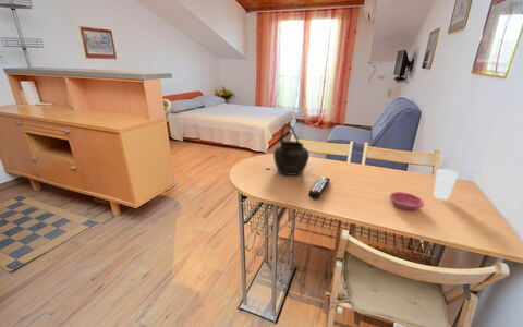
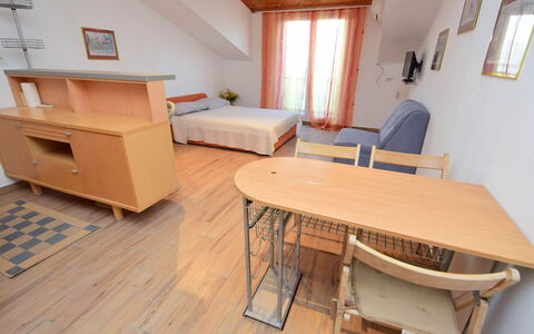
- saucer [388,191,425,211]
- kettle [272,123,311,177]
- cup [433,168,460,201]
- remote control [307,175,331,199]
